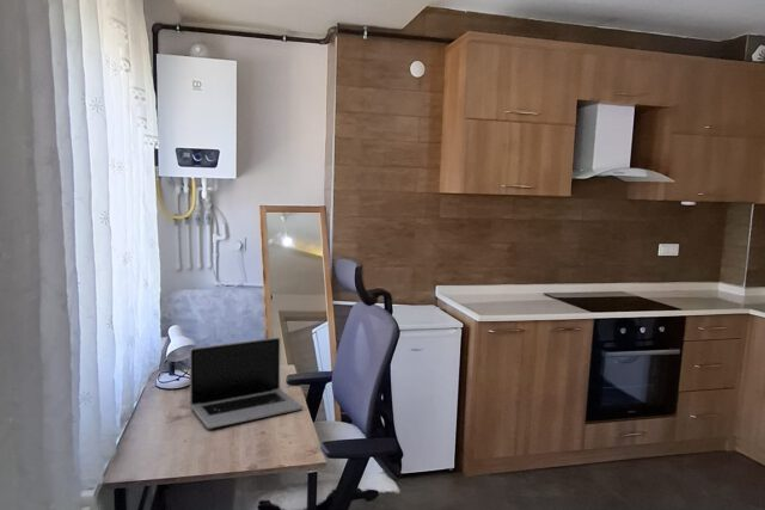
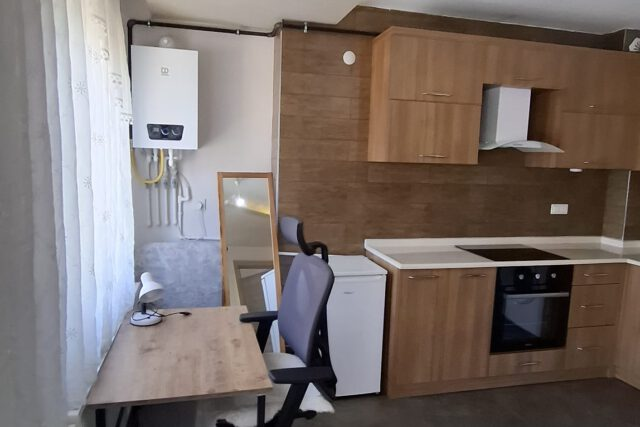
- laptop [189,336,304,430]
